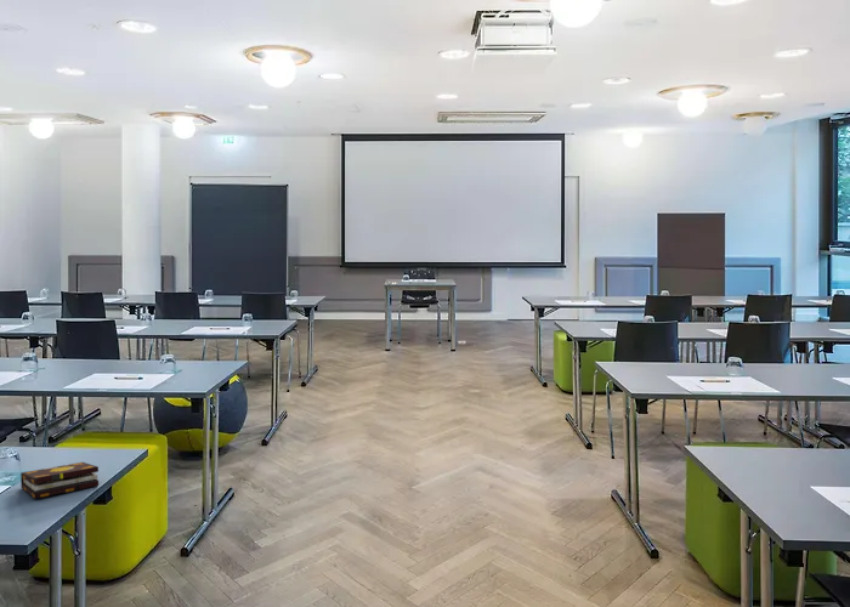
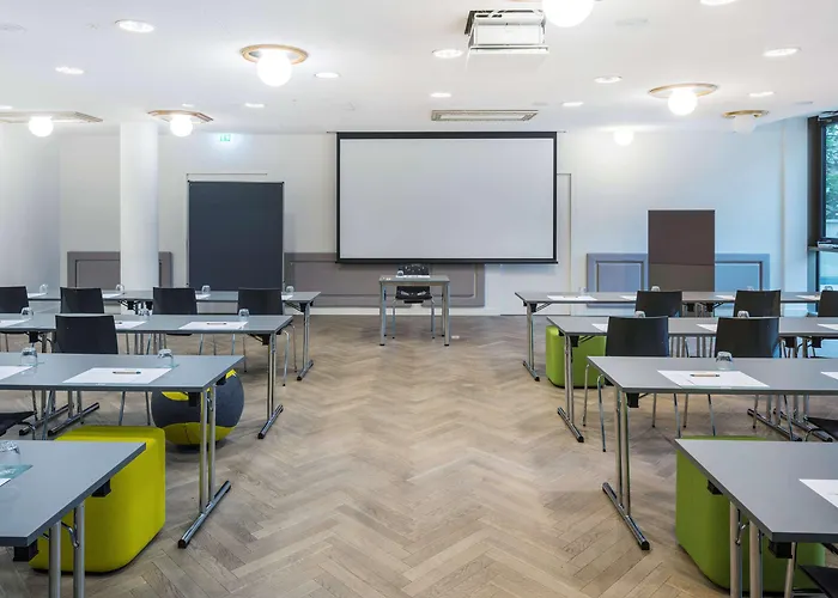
- book [19,461,100,500]
